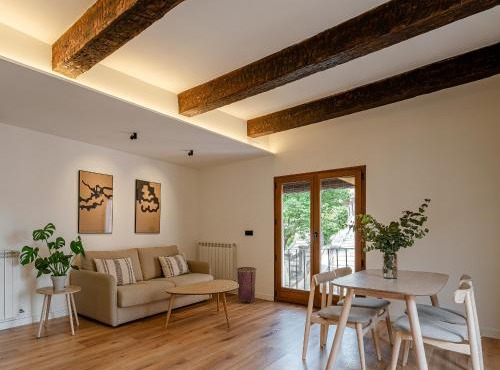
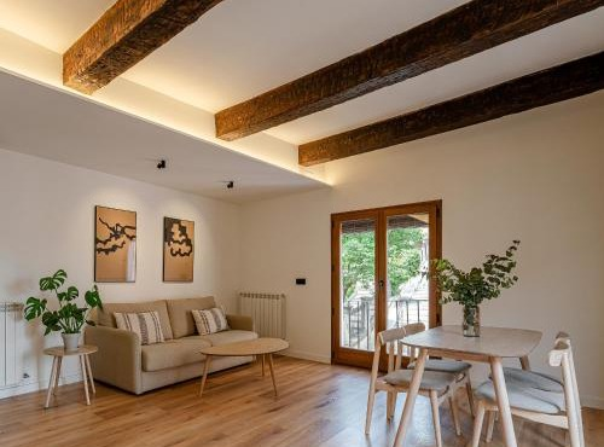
- woven basket [236,266,257,305]
